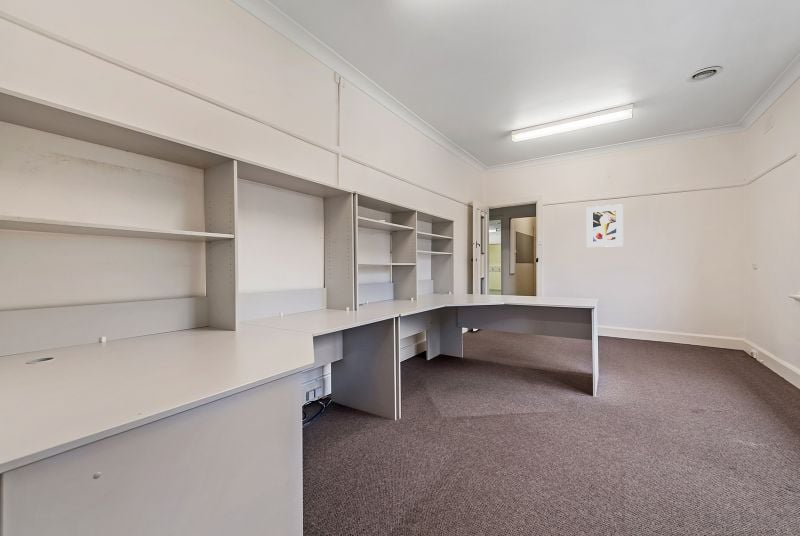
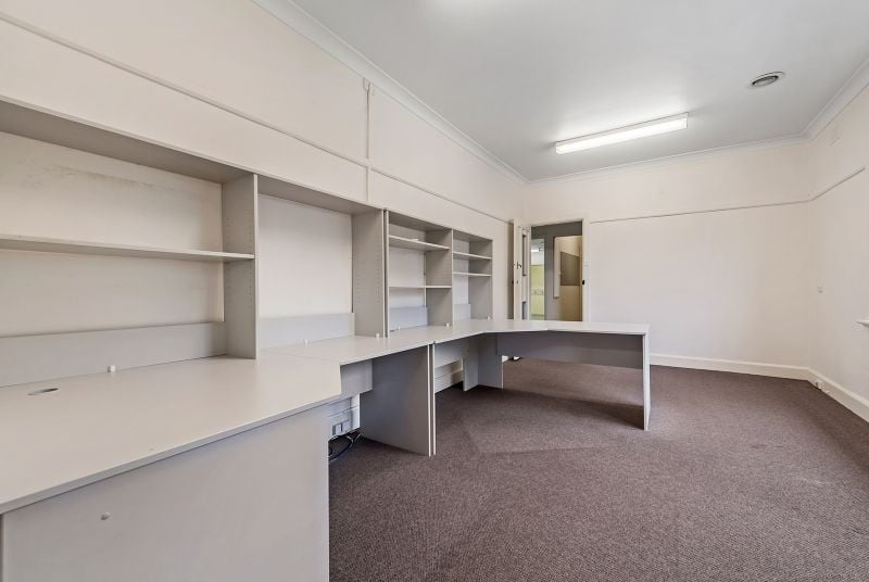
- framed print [586,203,624,248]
